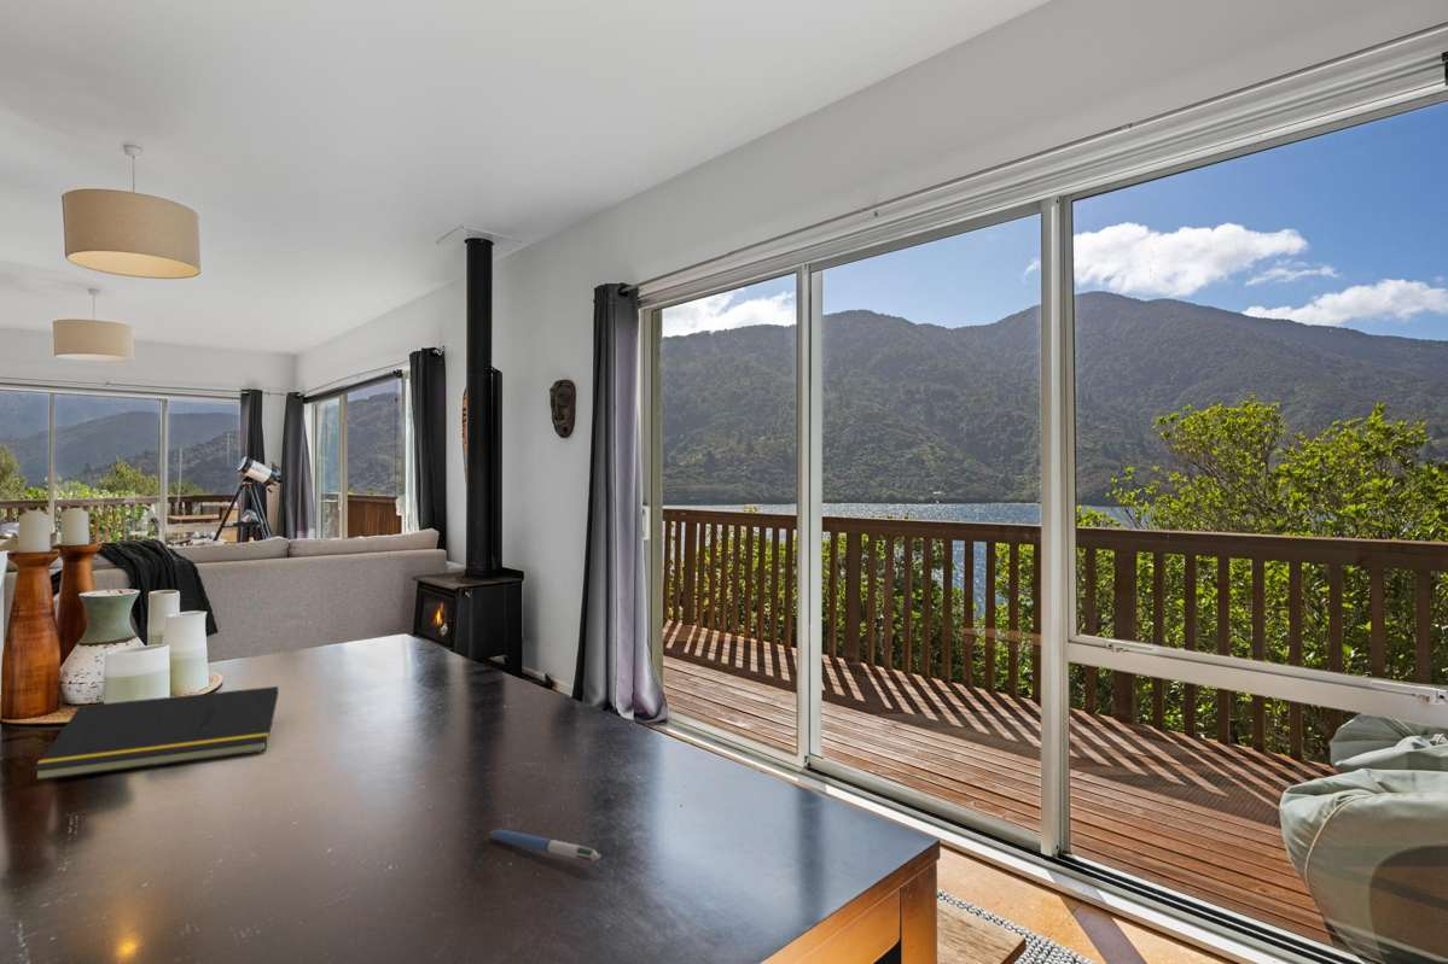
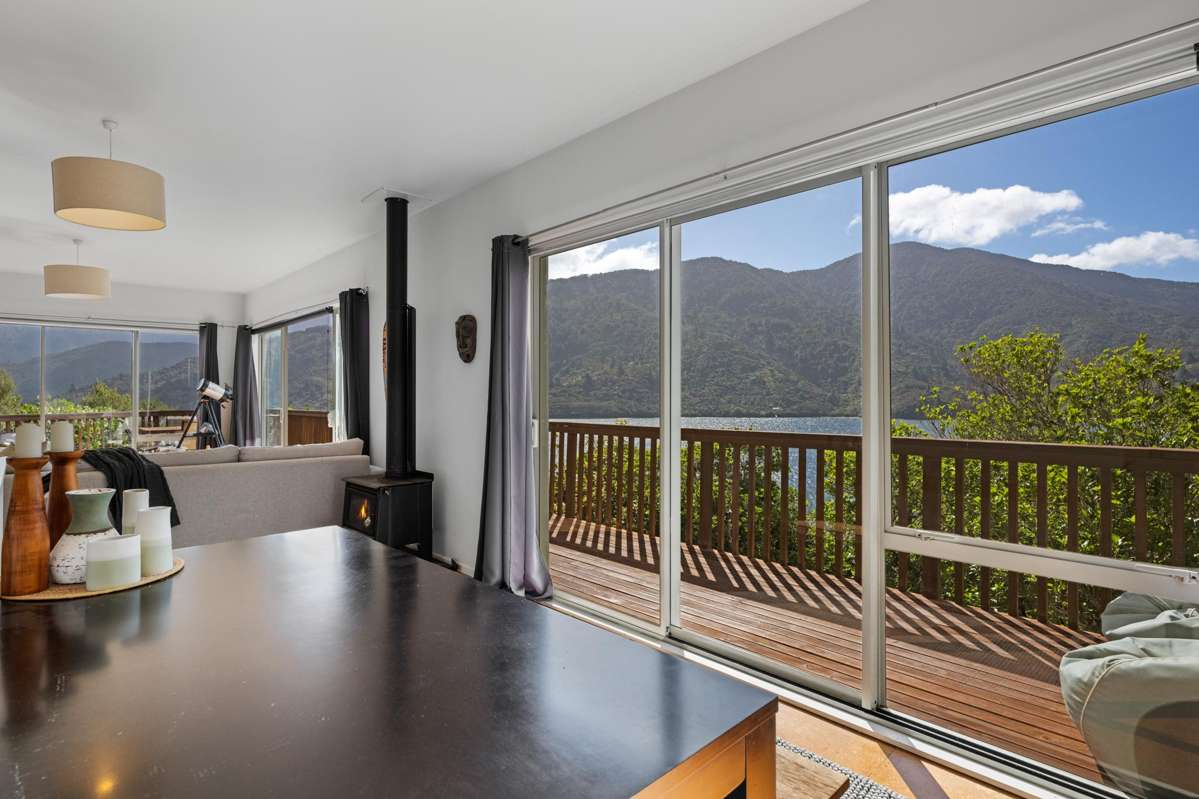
- notepad [33,685,280,783]
- pen [489,829,601,863]
